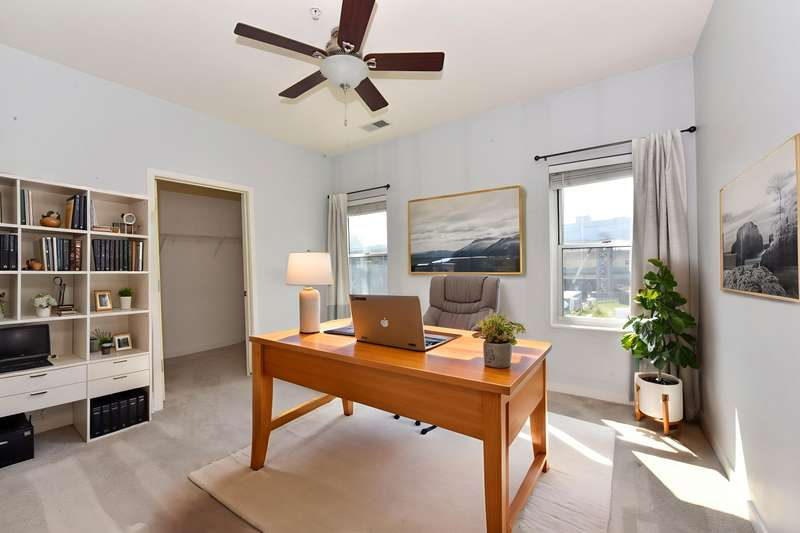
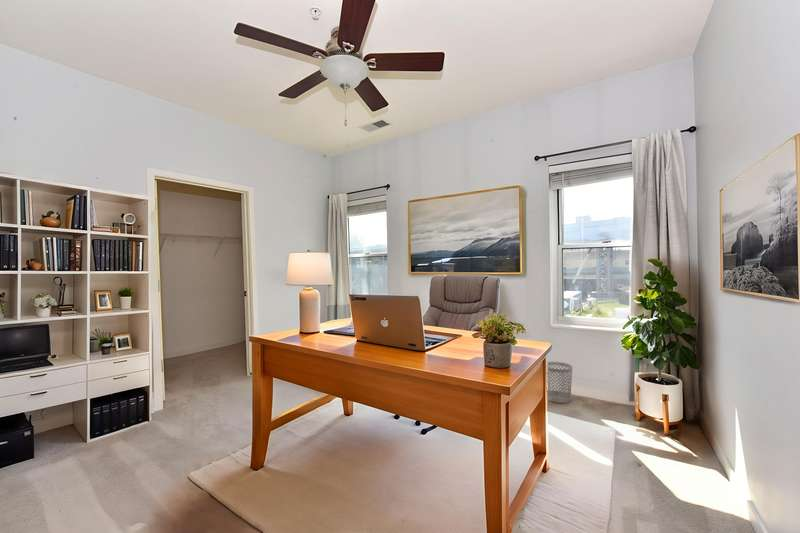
+ wastebasket [547,361,574,404]
